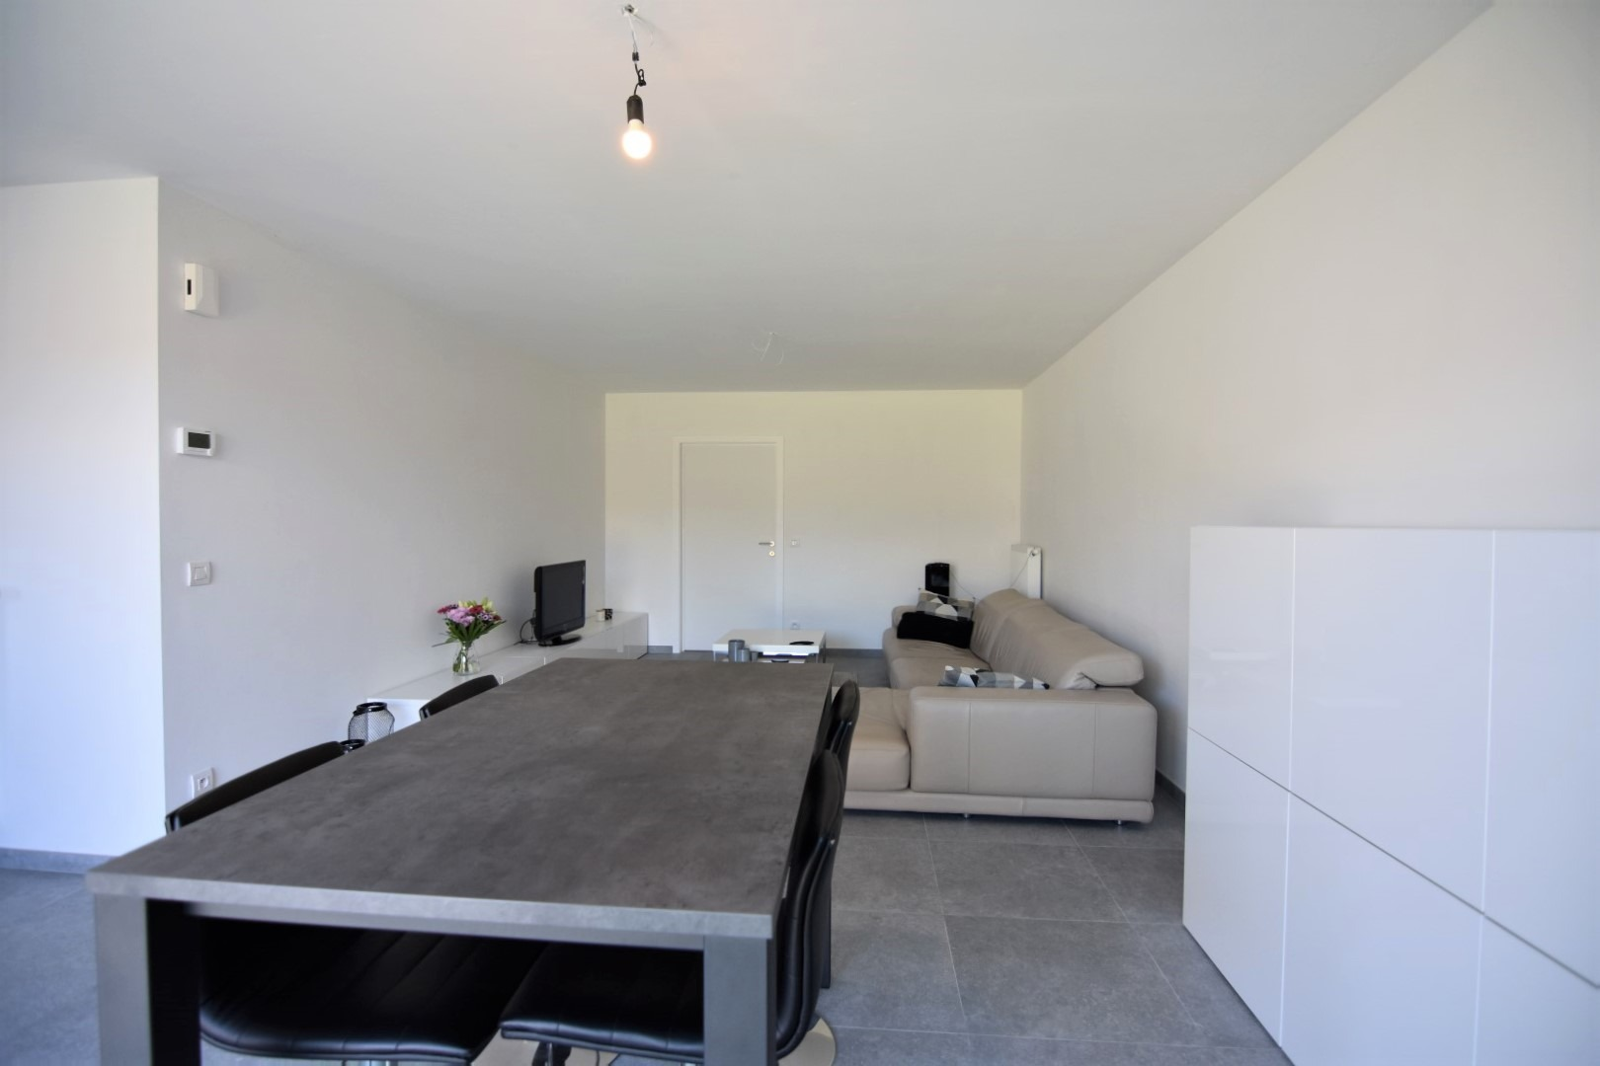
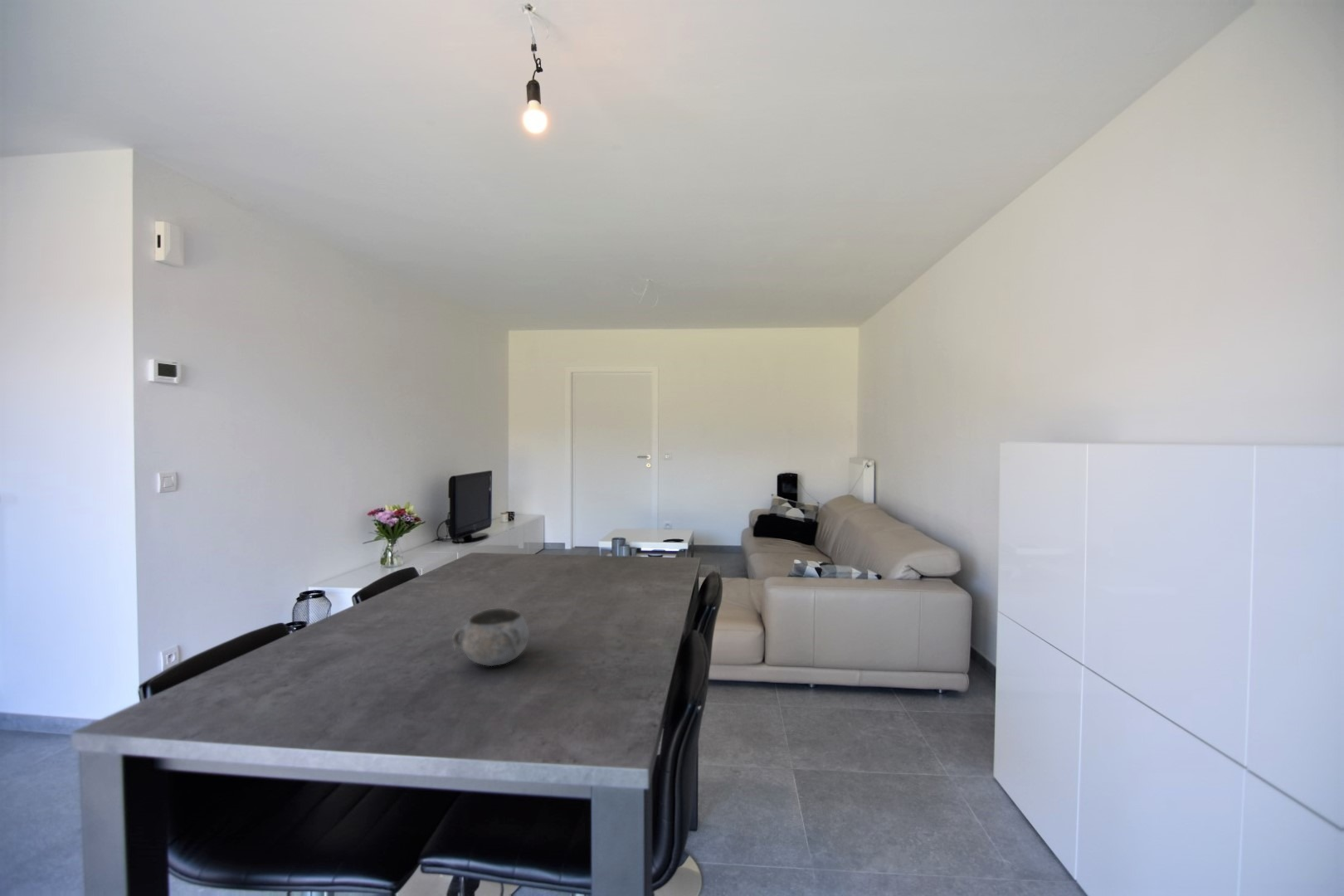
+ decorative bowl [451,607,530,667]
